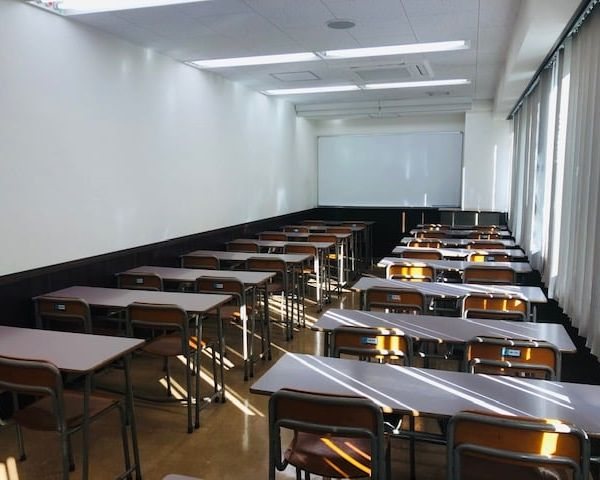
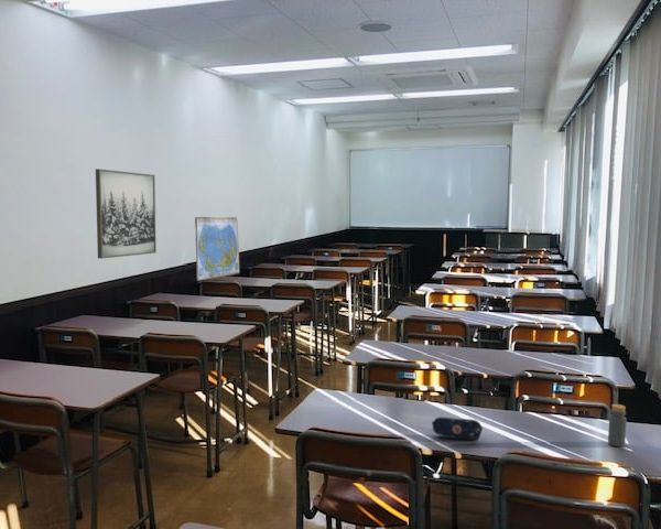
+ wall art [95,168,158,260]
+ bottle [607,403,628,447]
+ pencil case [431,417,484,441]
+ world map [194,216,240,282]
